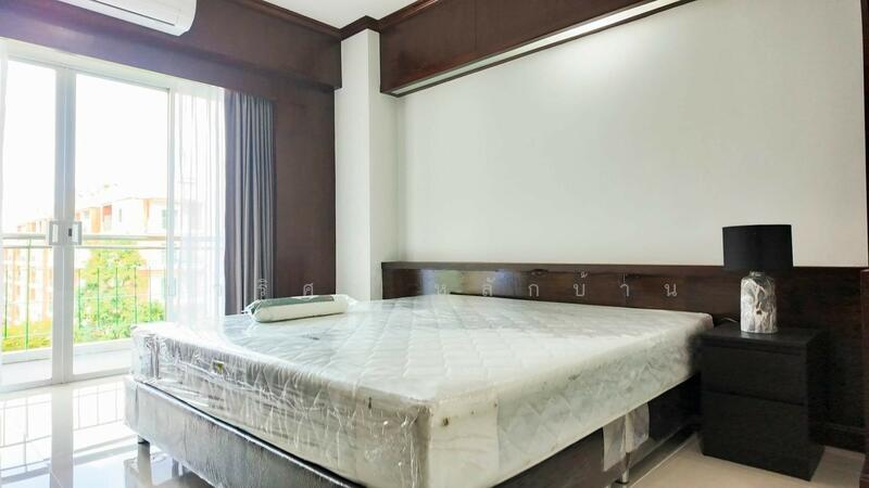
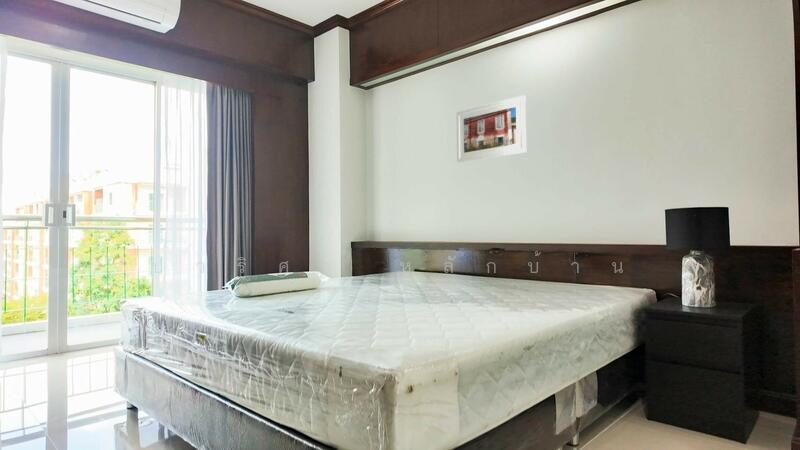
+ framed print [455,94,527,163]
